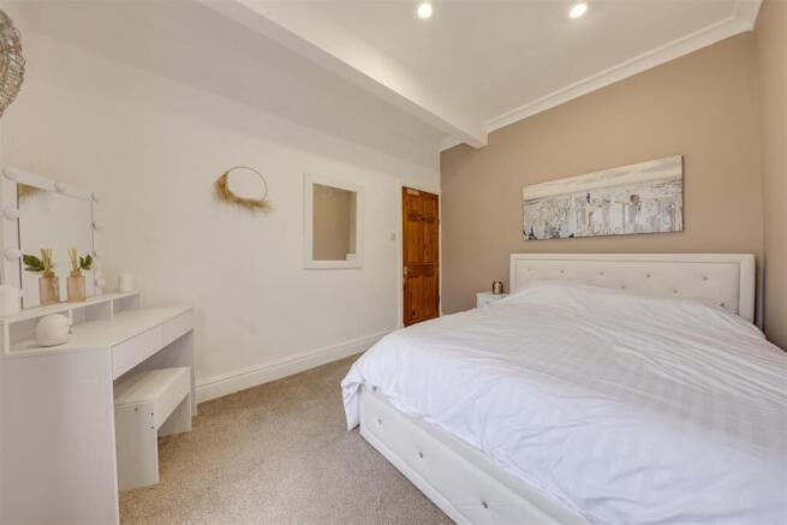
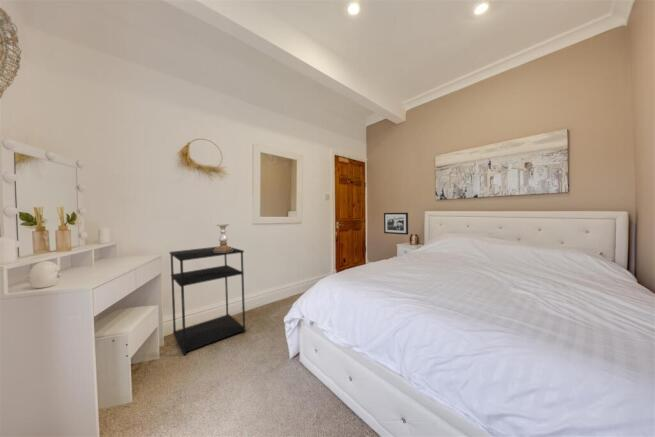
+ picture frame [383,212,409,236]
+ shelving unit [168,246,246,357]
+ candle holder [214,223,233,252]
